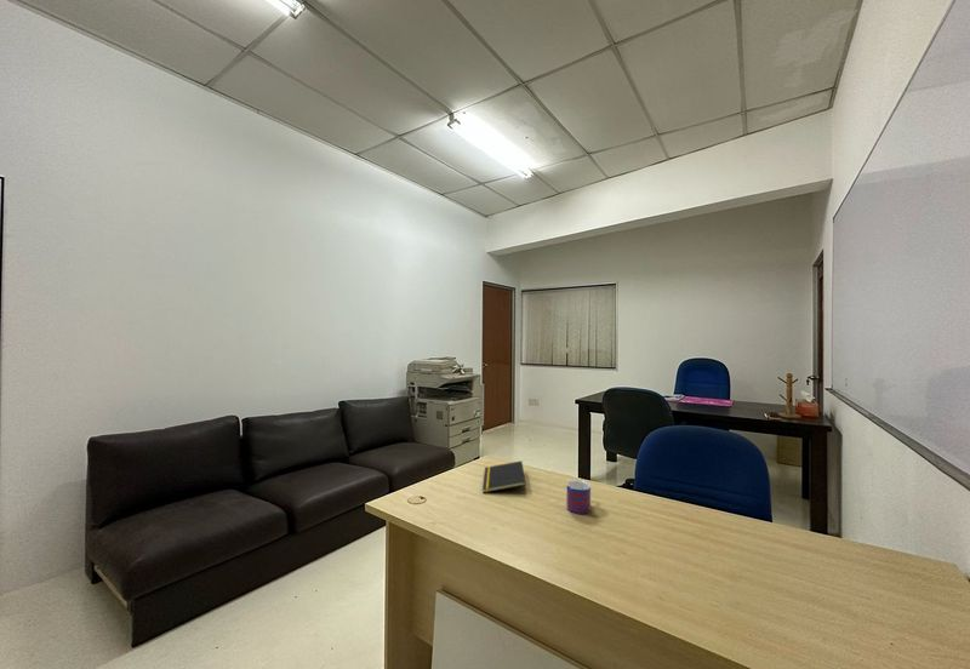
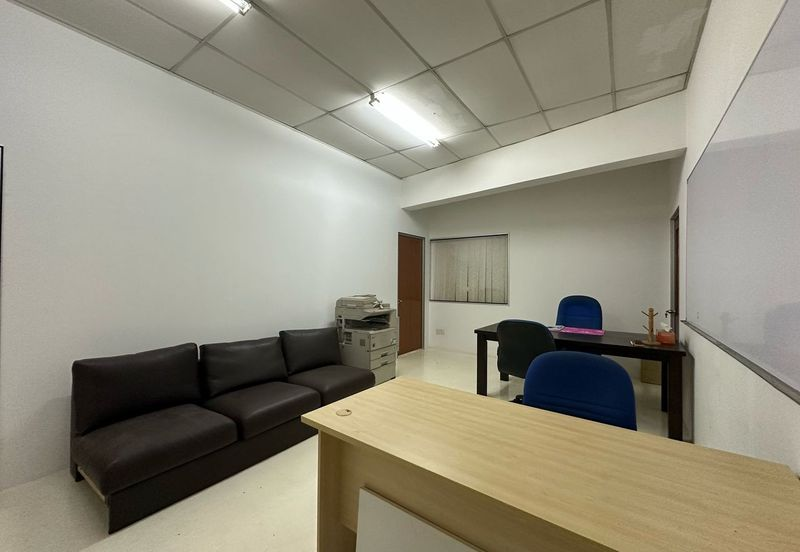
- notepad [481,459,527,494]
- mug [565,479,592,515]
